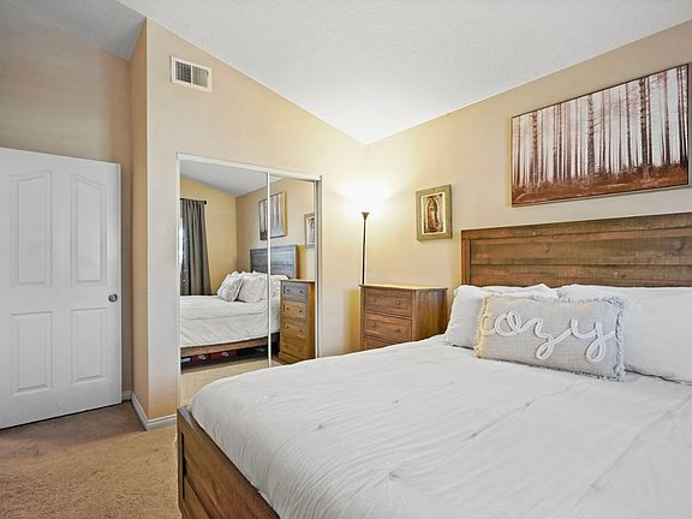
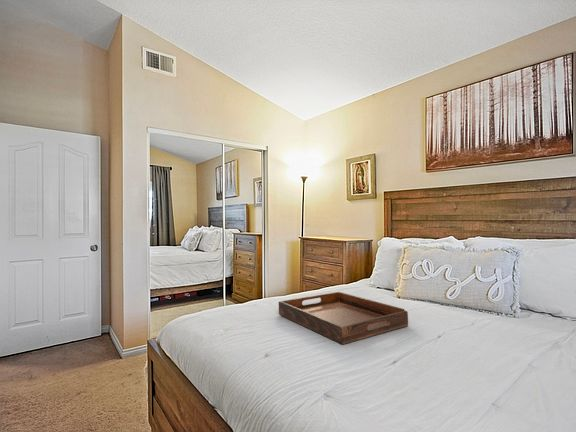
+ serving tray [278,291,409,345]
